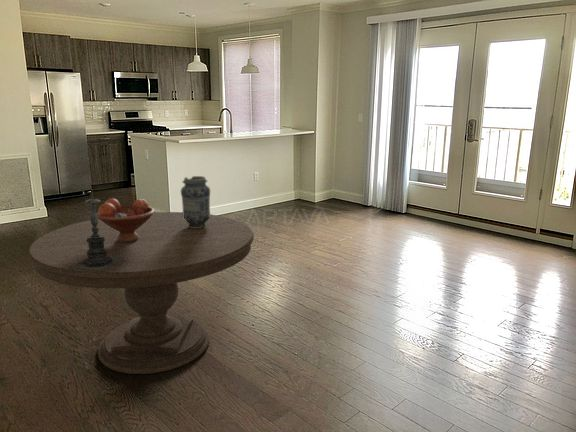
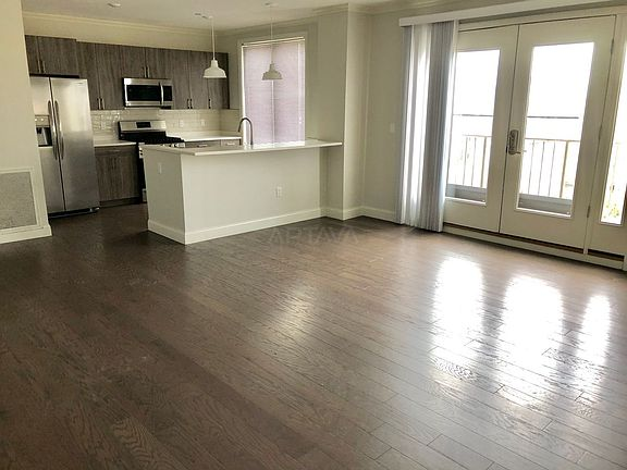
- candle holder [71,192,124,271]
- vase [180,175,211,228]
- fruit bowl [96,197,156,242]
- dining table [27,211,255,375]
